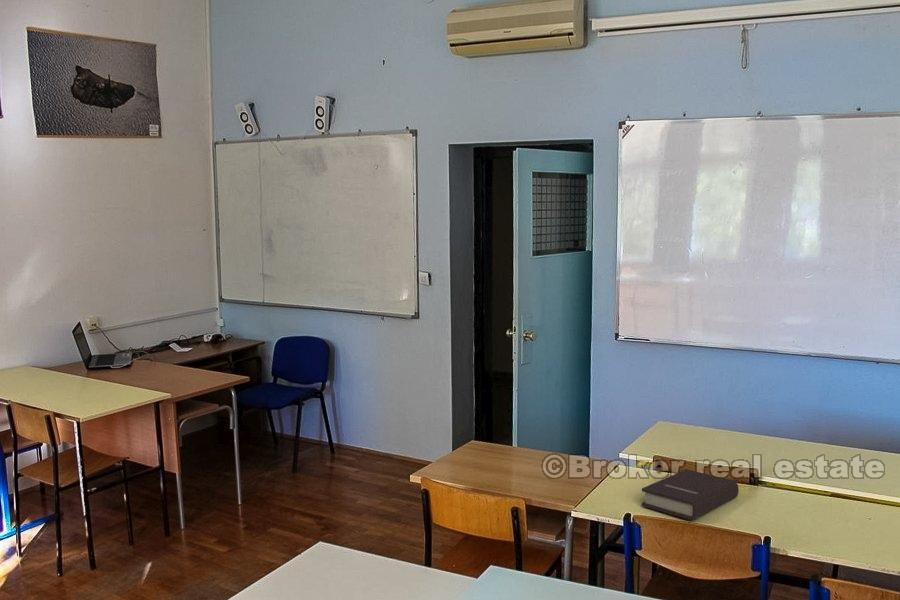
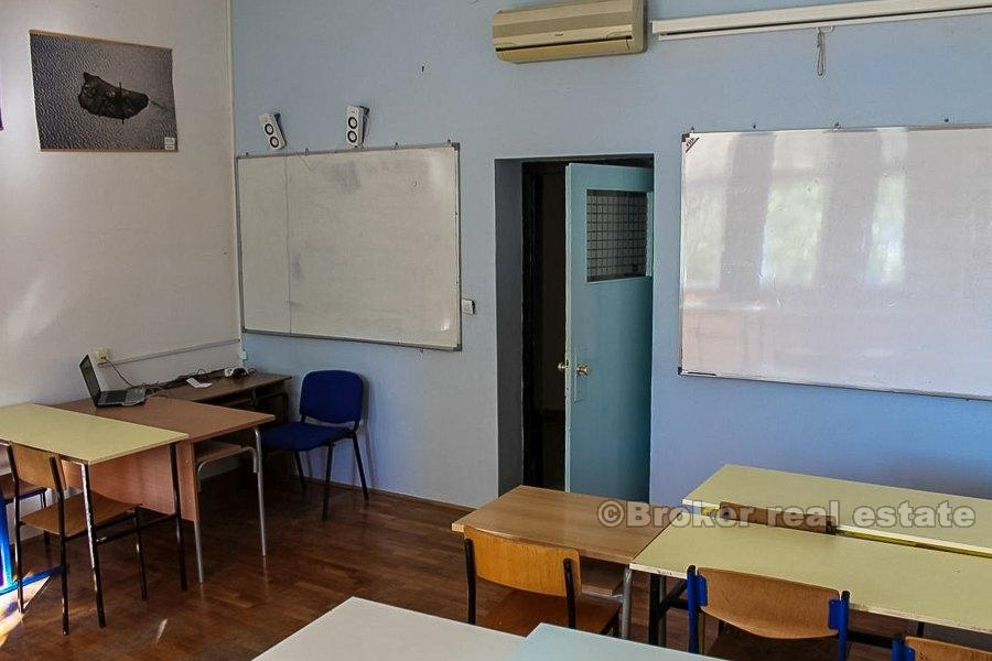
- book [641,468,740,521]
